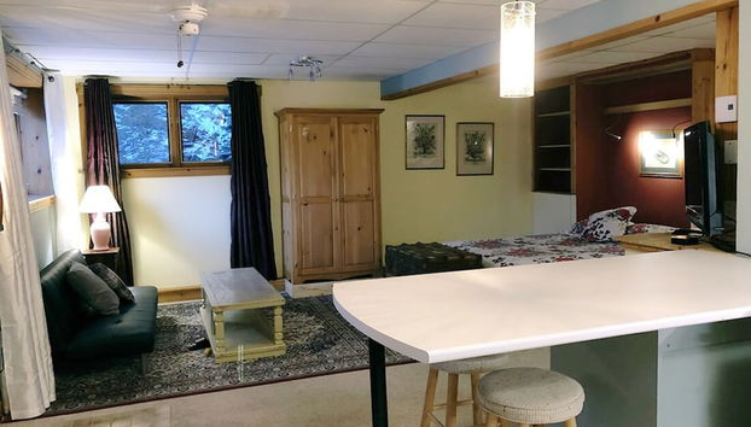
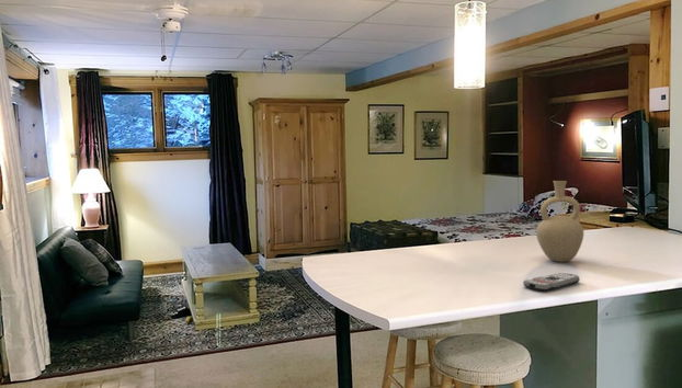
+ vase [535,180,584,263]
+ remote control [522,272,581,292]
